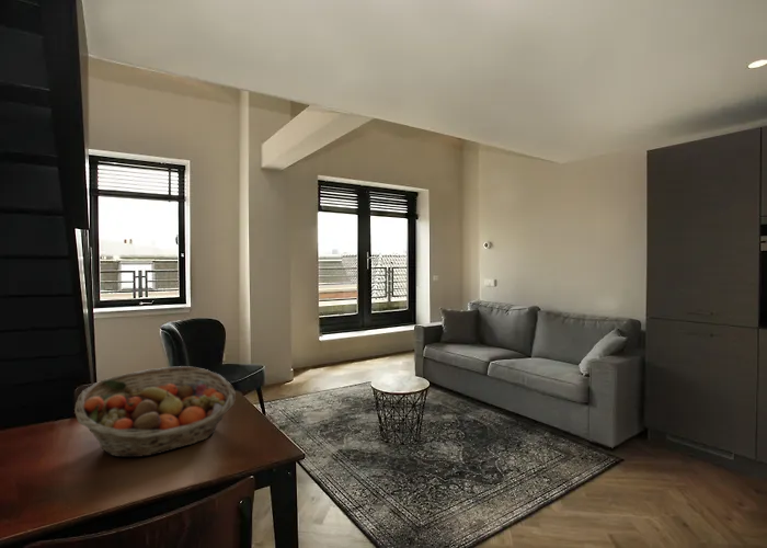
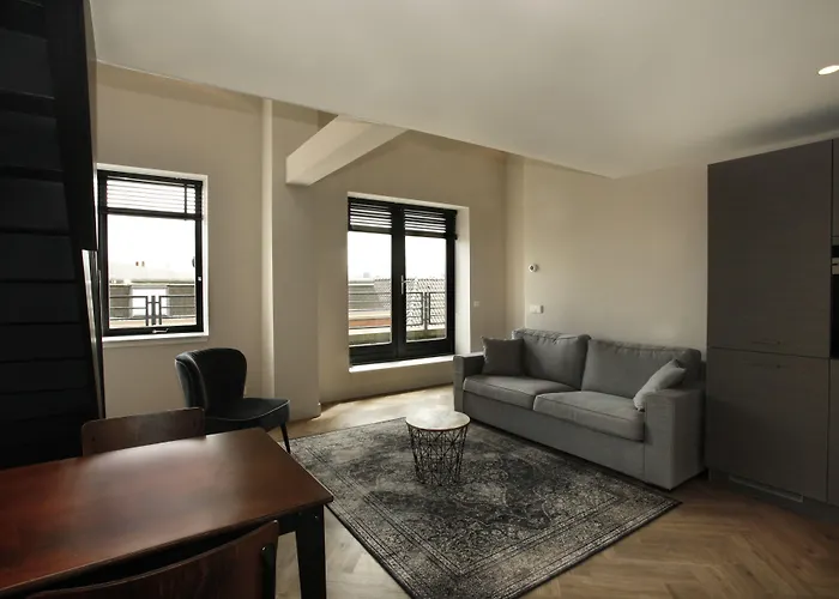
- fruit basket [73,365,237,458]
